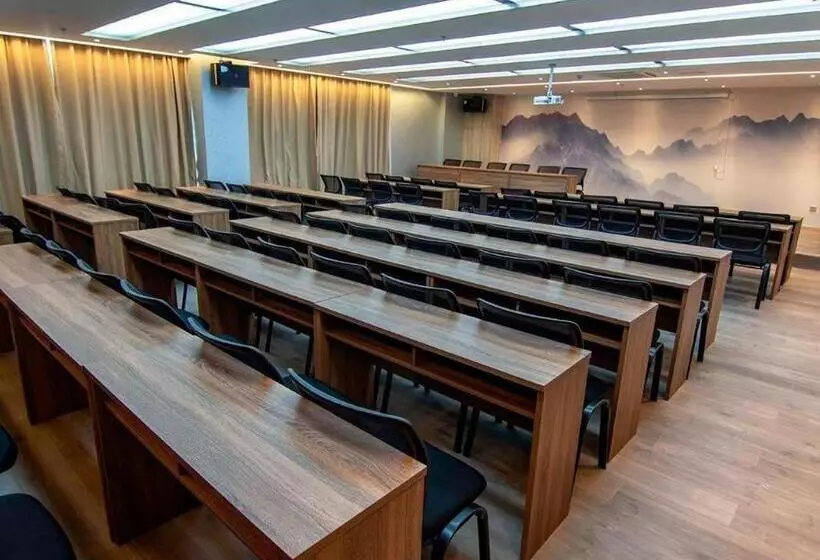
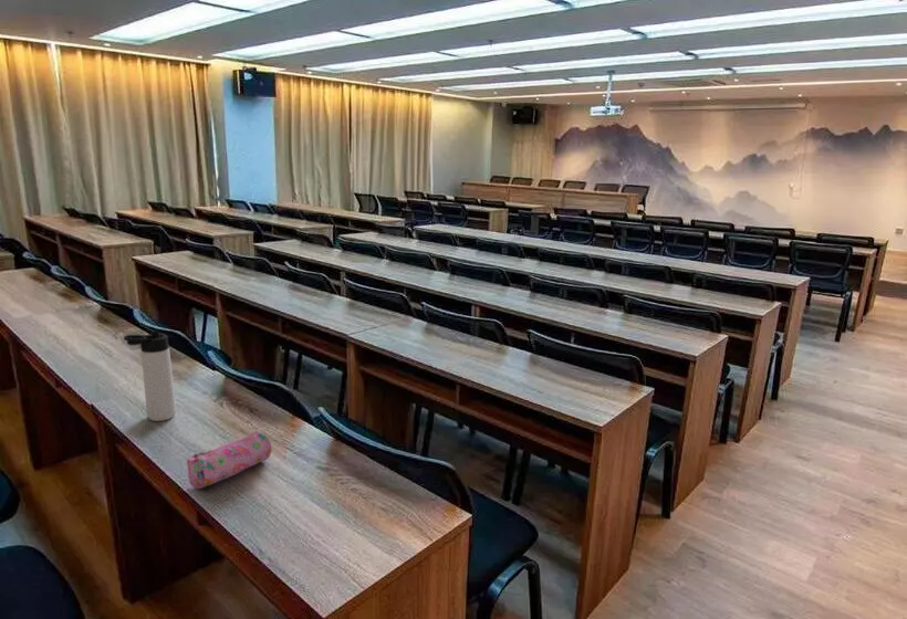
+ pencil case [186,430,272,490]
+ thermos bottle [123,331,177,422]
